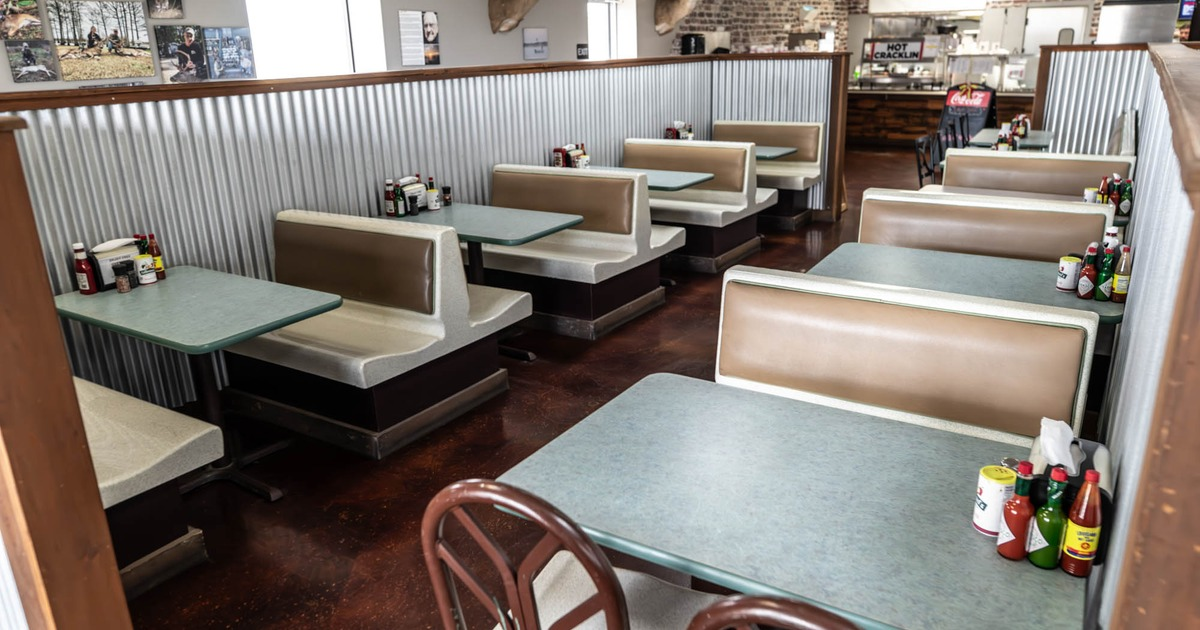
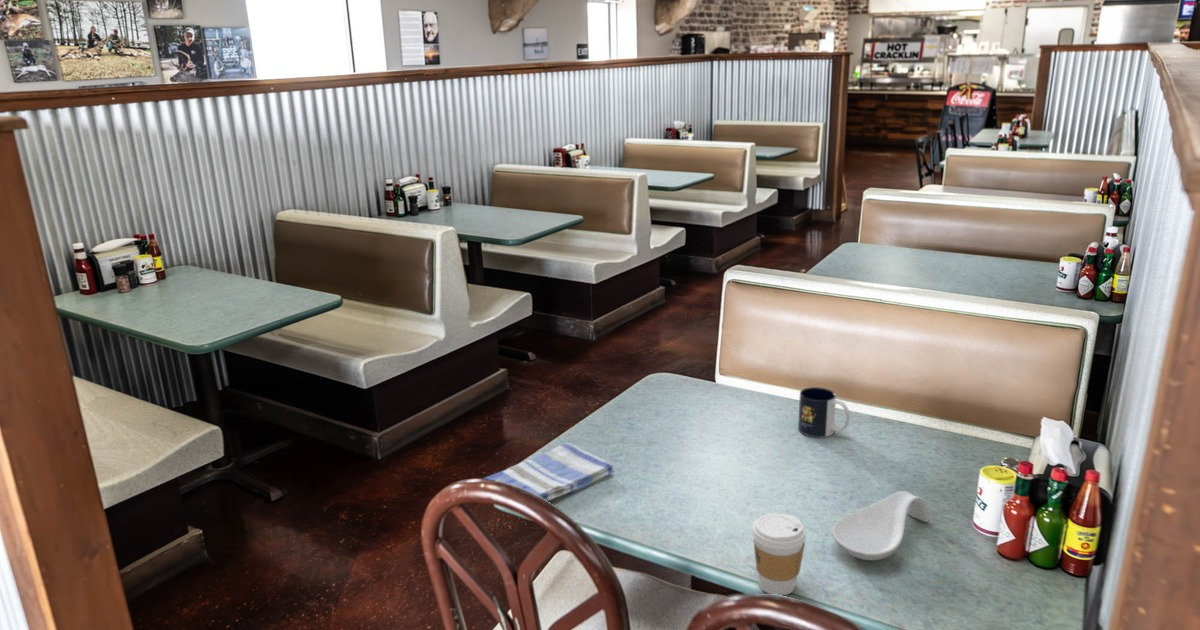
+ dish towel [482,442,615,502]
+ spoon rest [831,490,931,561]
+ coffee cup [751,513,807,596]
+ mug [797,386,851,438]
